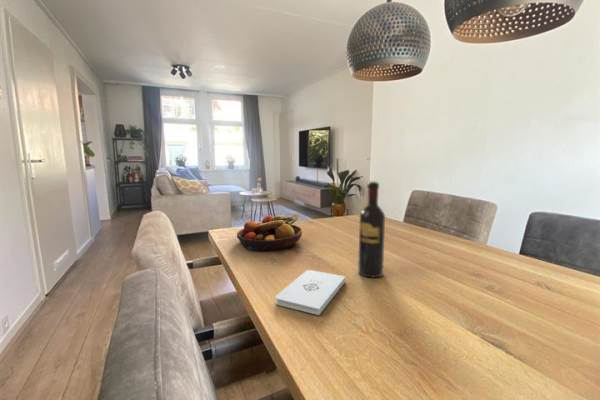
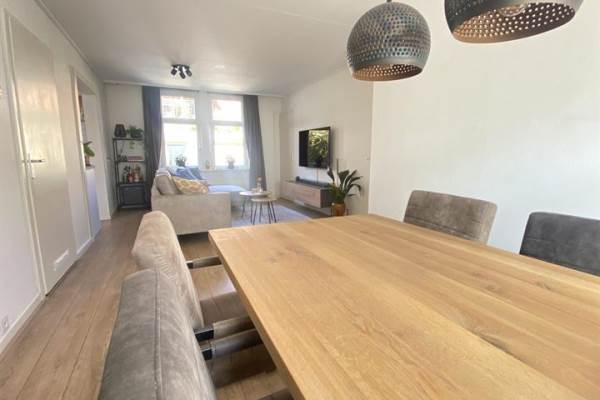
- notepad [275,269,347,316]
- wine bottle [357,180,386,279]
- fruit bowl [236,212,303,252]
